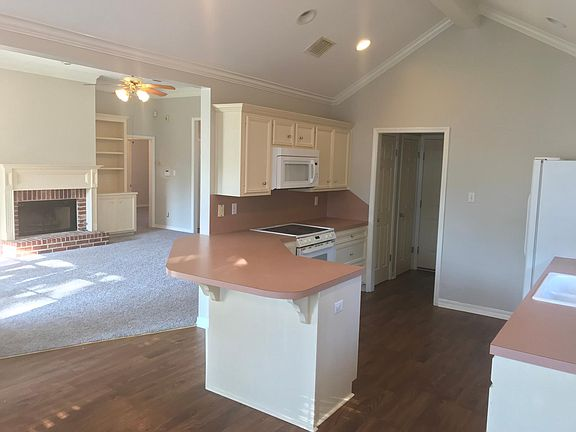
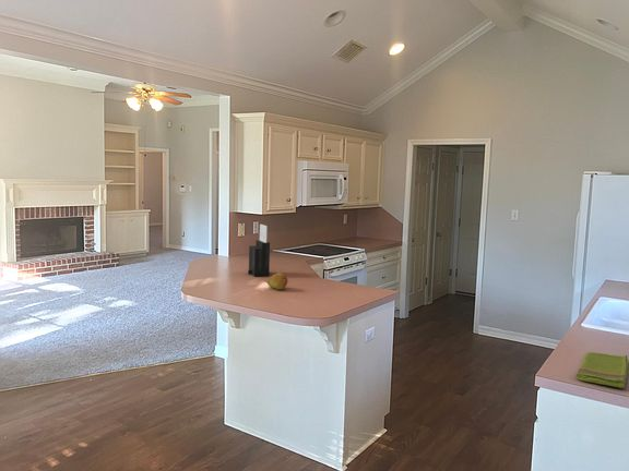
+ knife block [247,224,271,277]
+ dish towel [574,351,629,389]
+ fruit [266,271,288,291]
